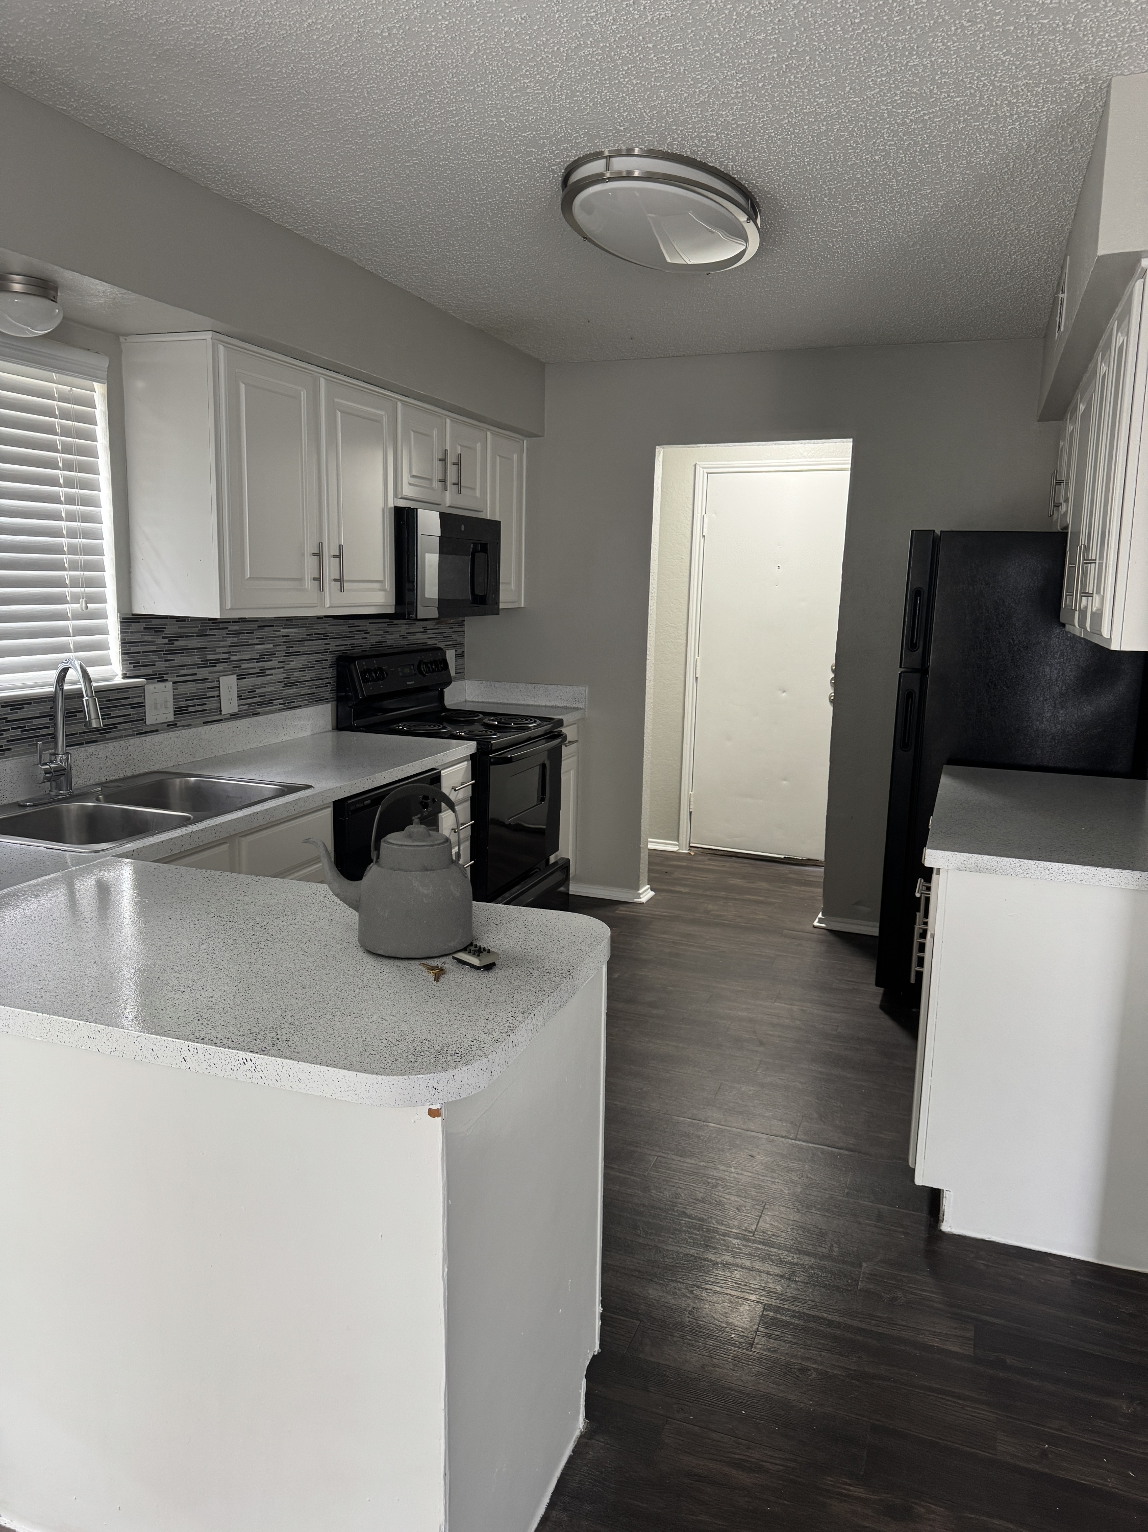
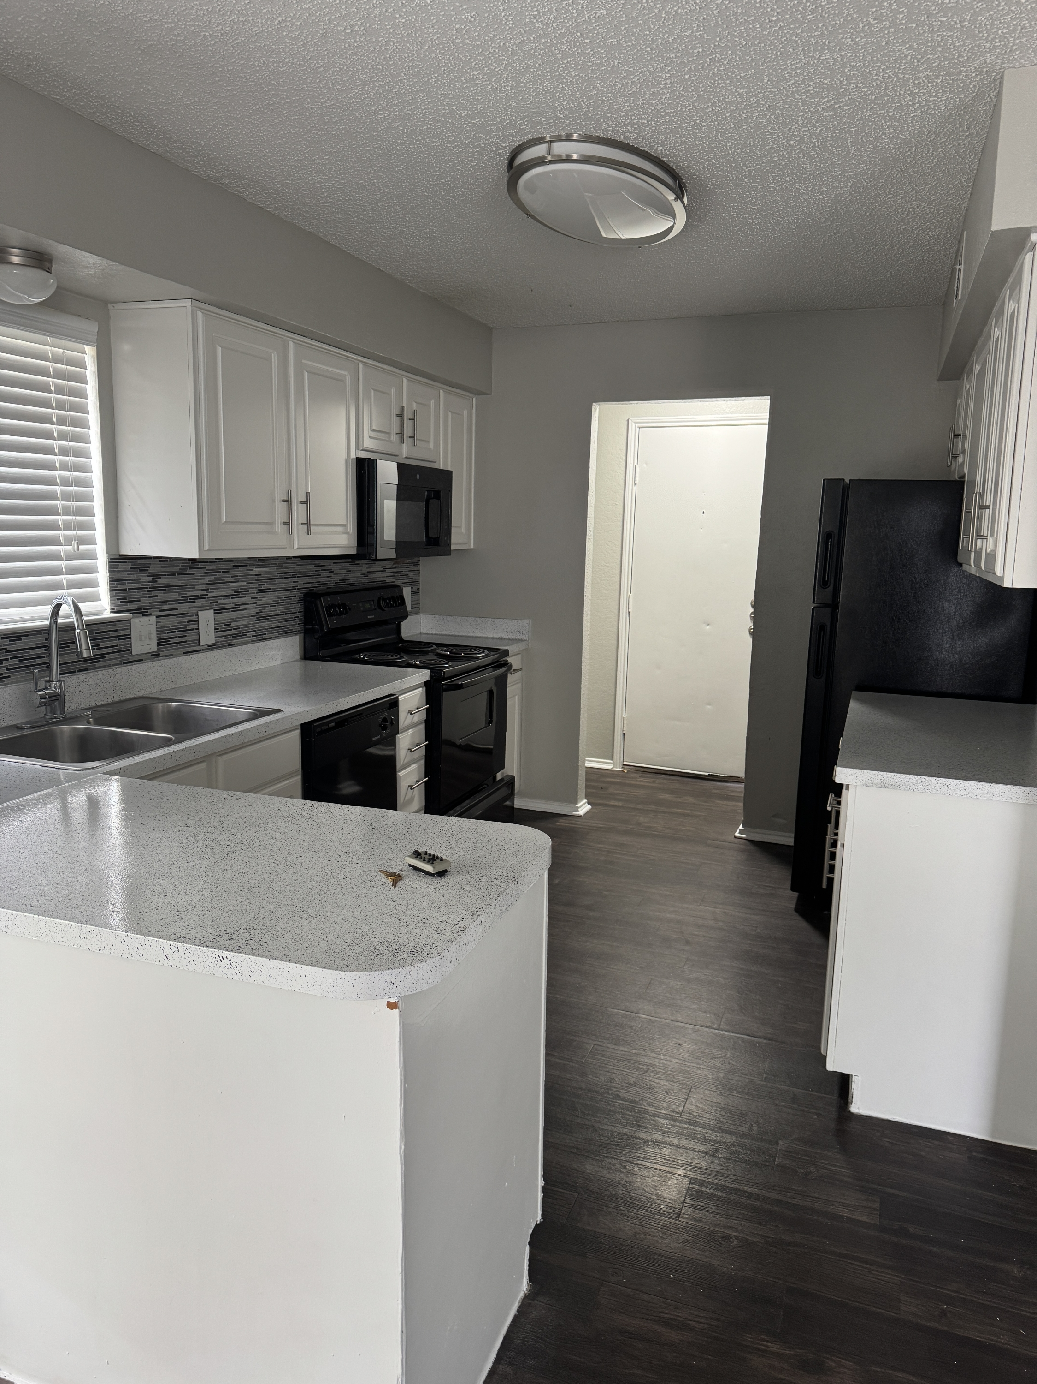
- kettle [301,783,474,959]
